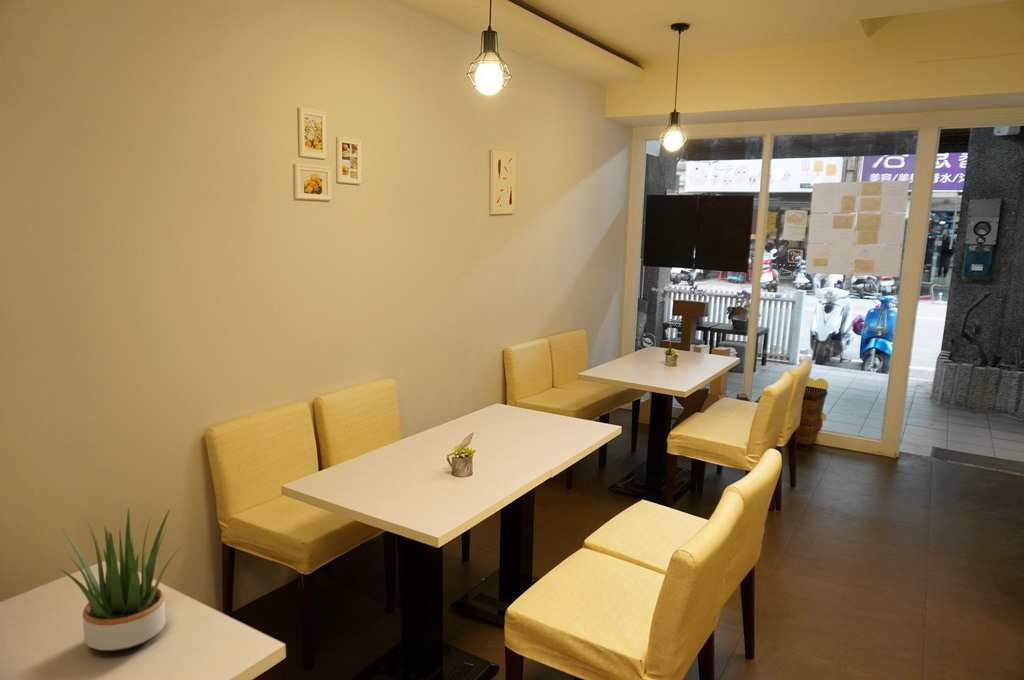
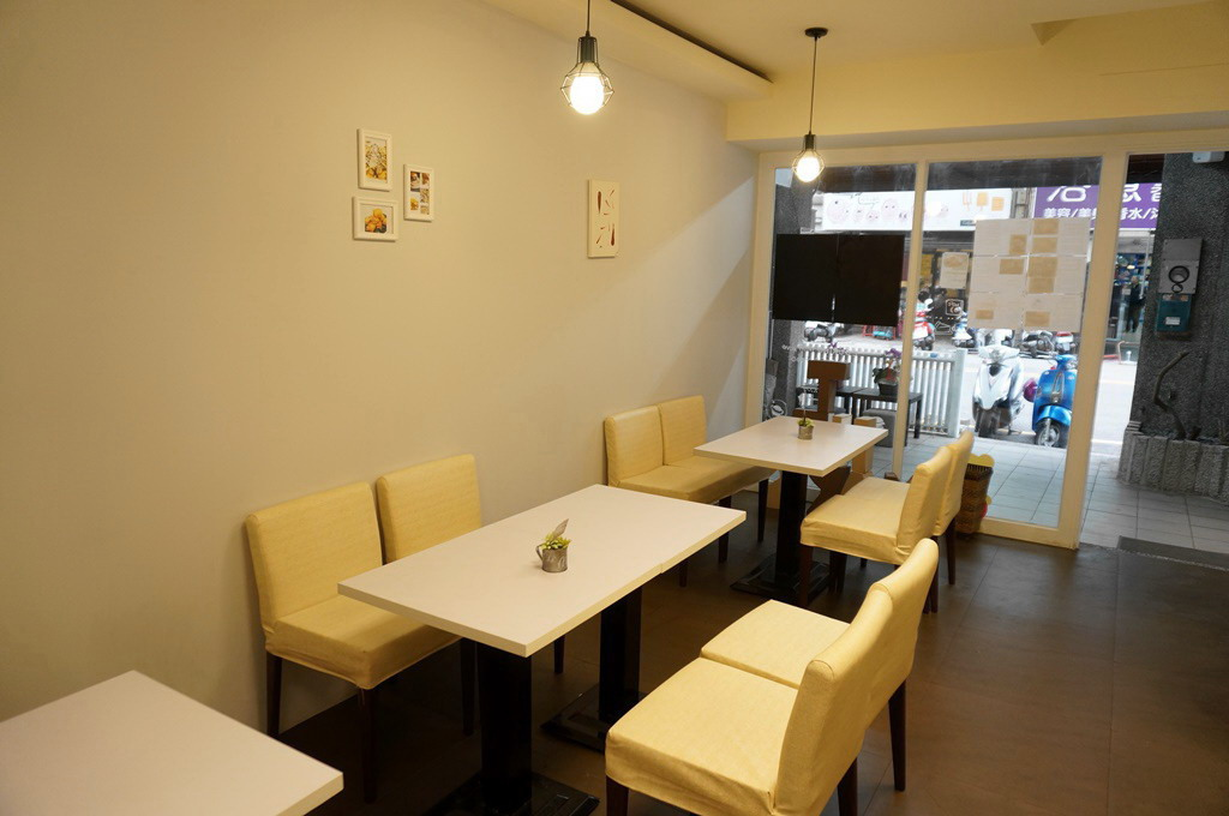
- potted plant [59,507,180,653]
